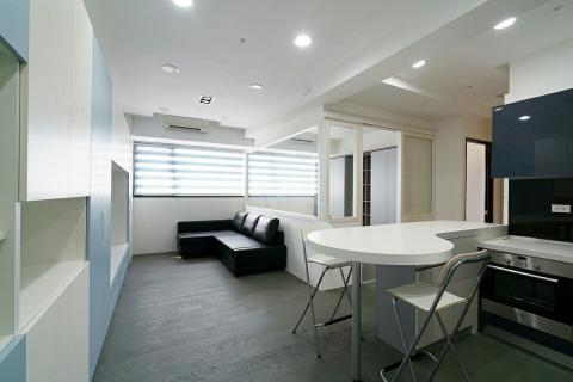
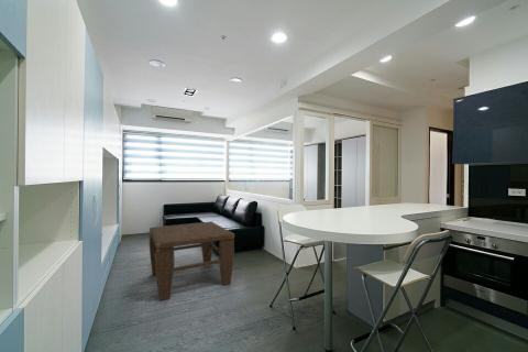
+ coffee table [148,220,235,301]
